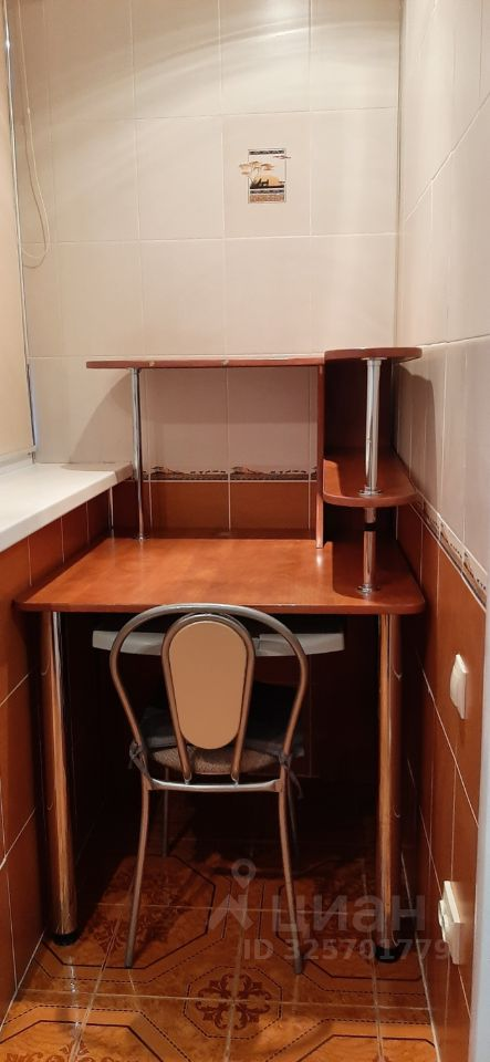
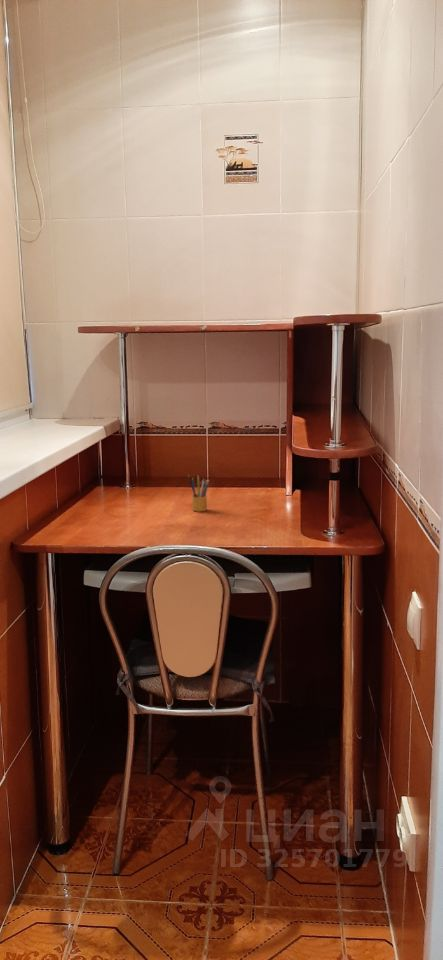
+ pencil box [187,474,210,513]
